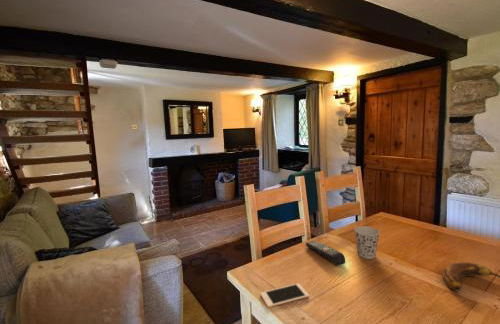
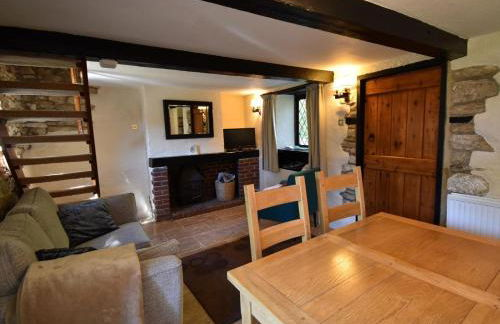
- cup [353,225,381,260]
- banana [442,261,500,292]
- cell phone [259,282,310,308]
- remote control [305,240,346,267]
